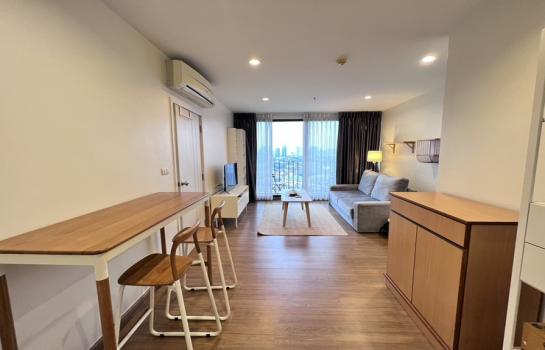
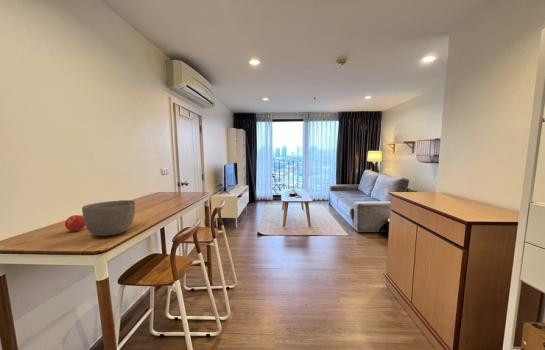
+ fruit [64,214,86,232]
+ bowl [81,199,136,237]
